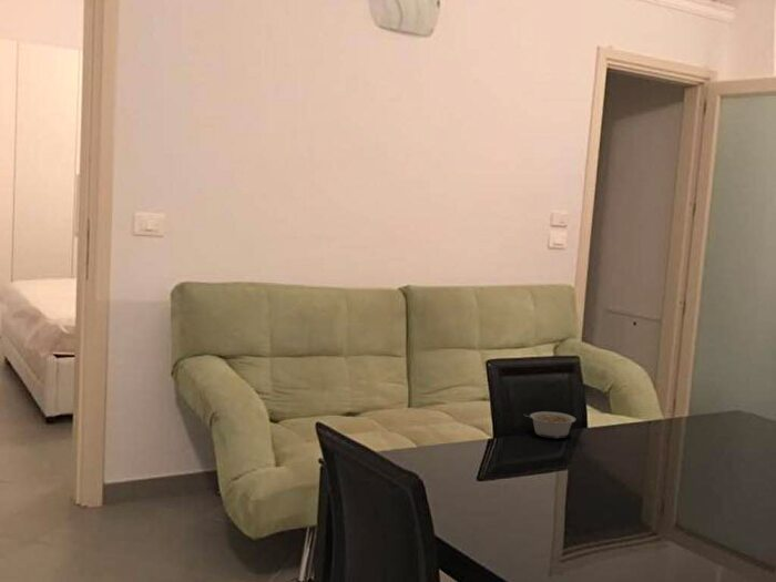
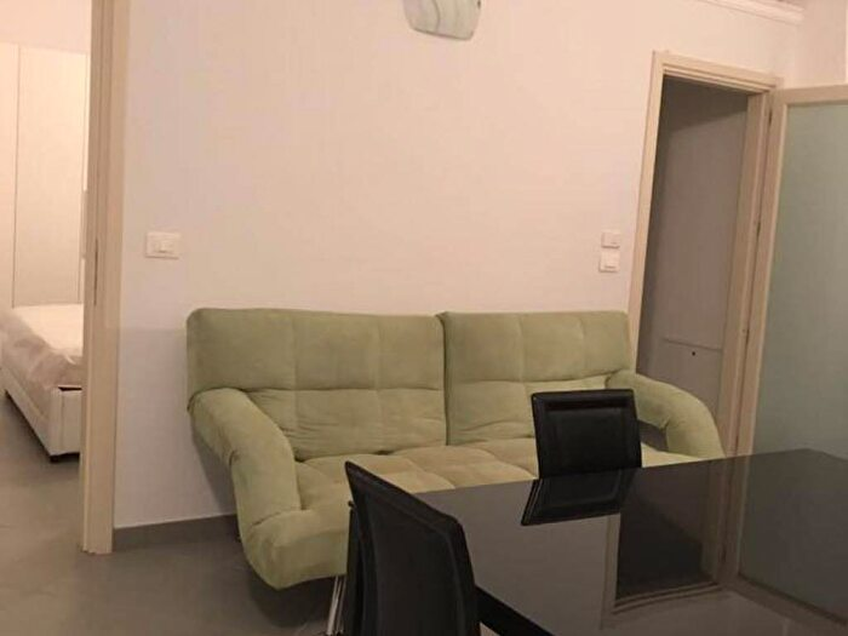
- legume [523,410,576,439]
